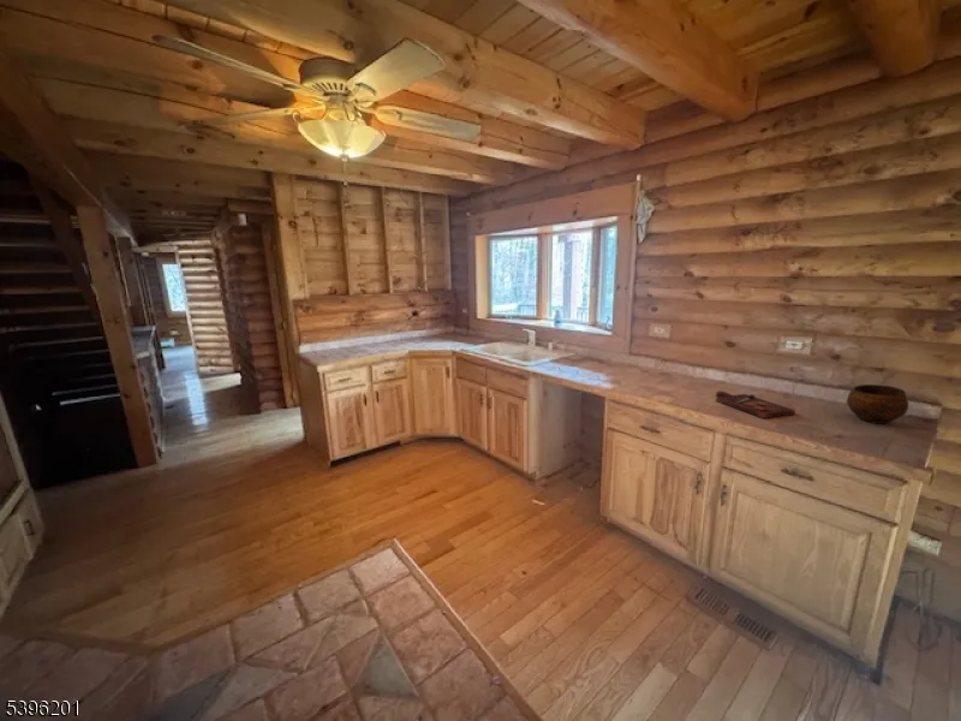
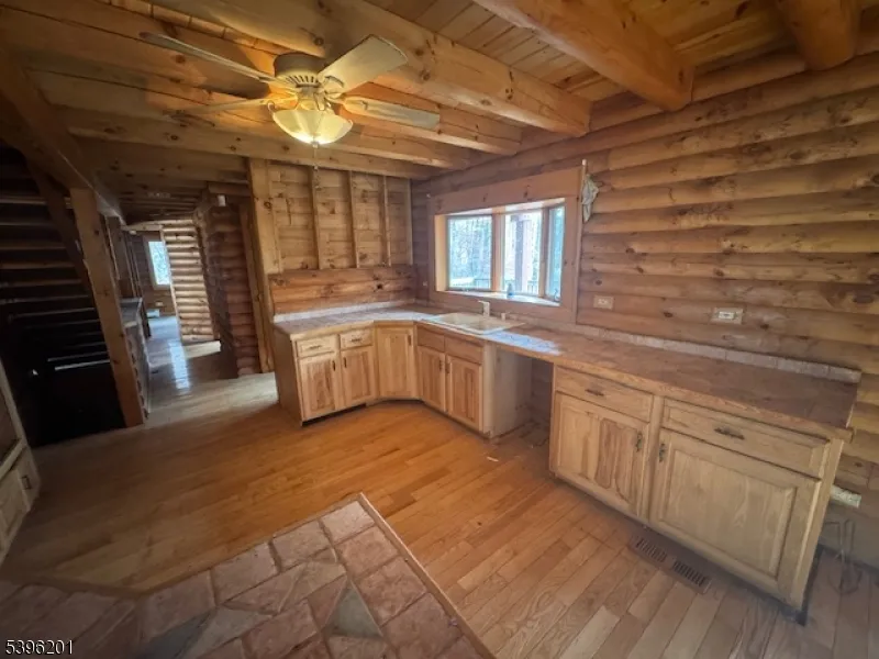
- bowl [846,383,909,425]
- cutting board [715,391,796,419]
